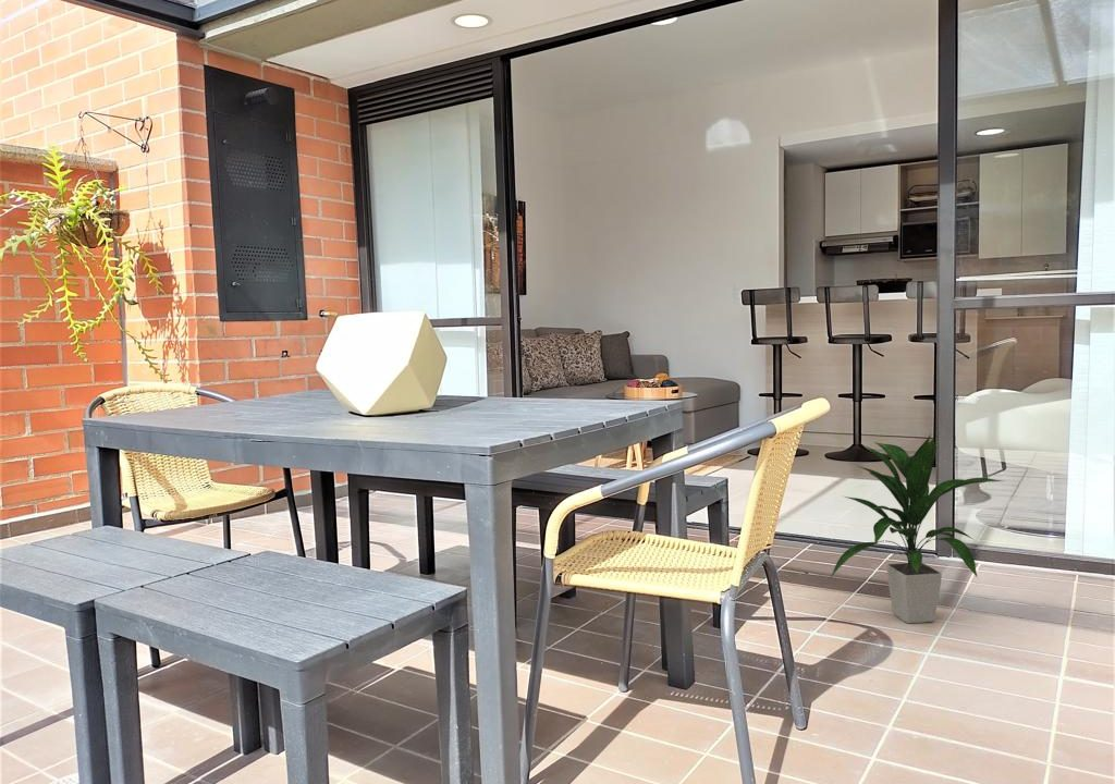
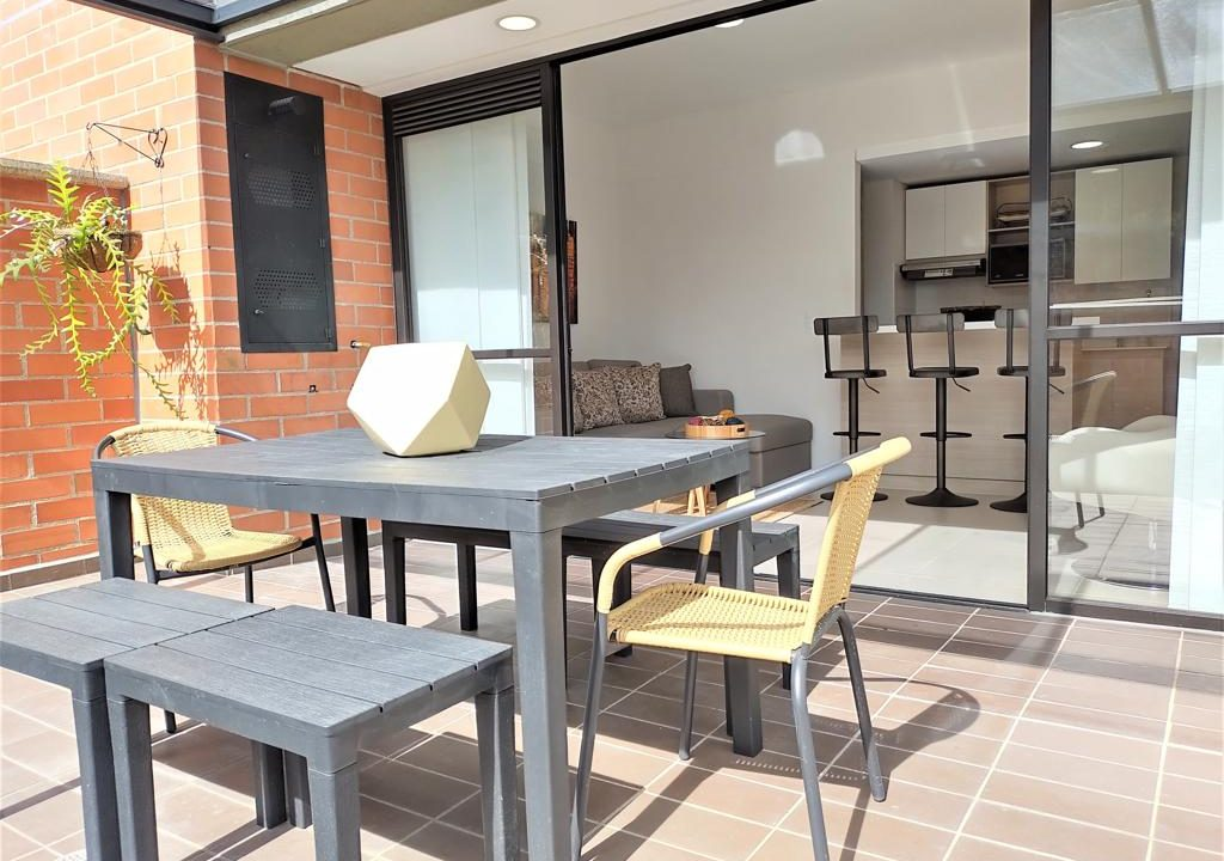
- indoor plant [829,433,1004,624]
